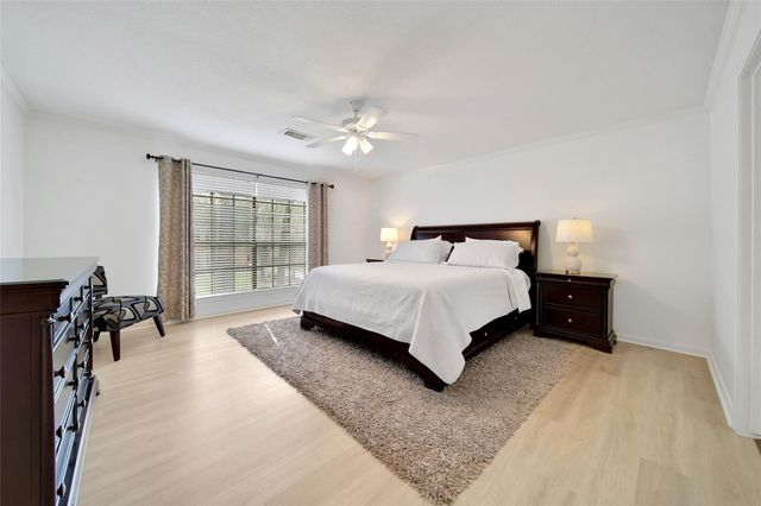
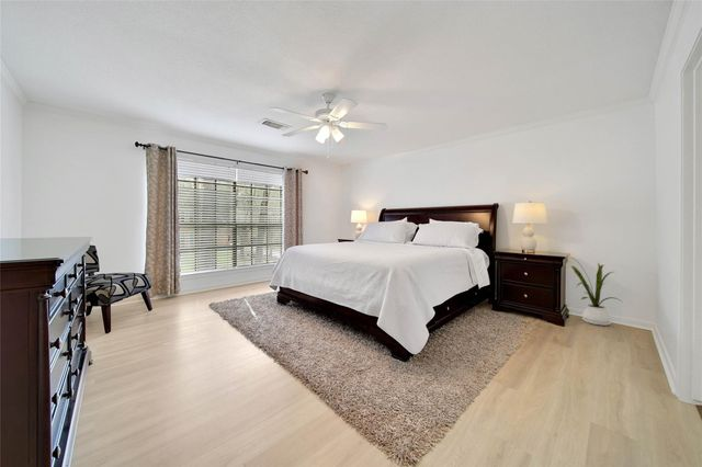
+ house plant [568,255,624,327]
